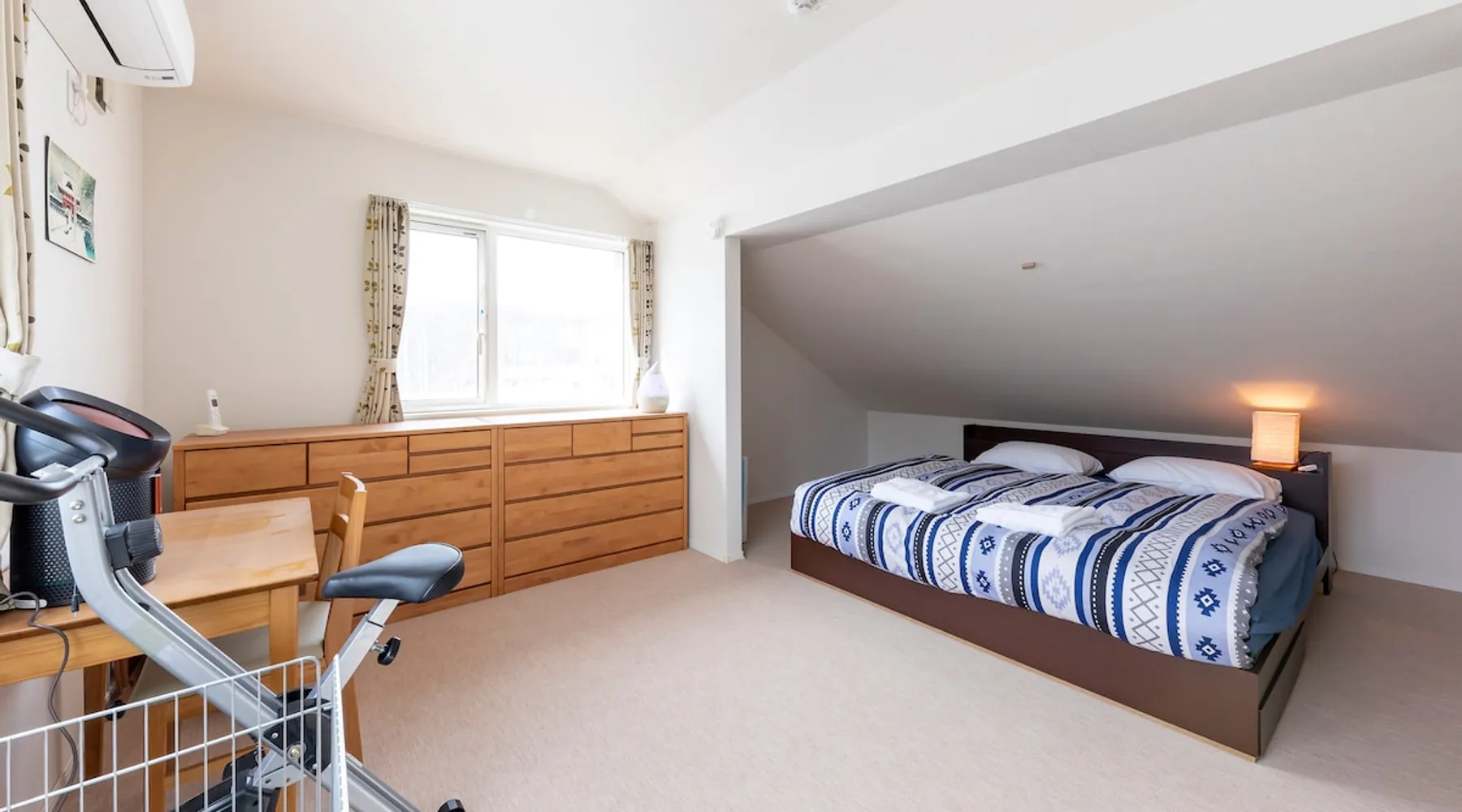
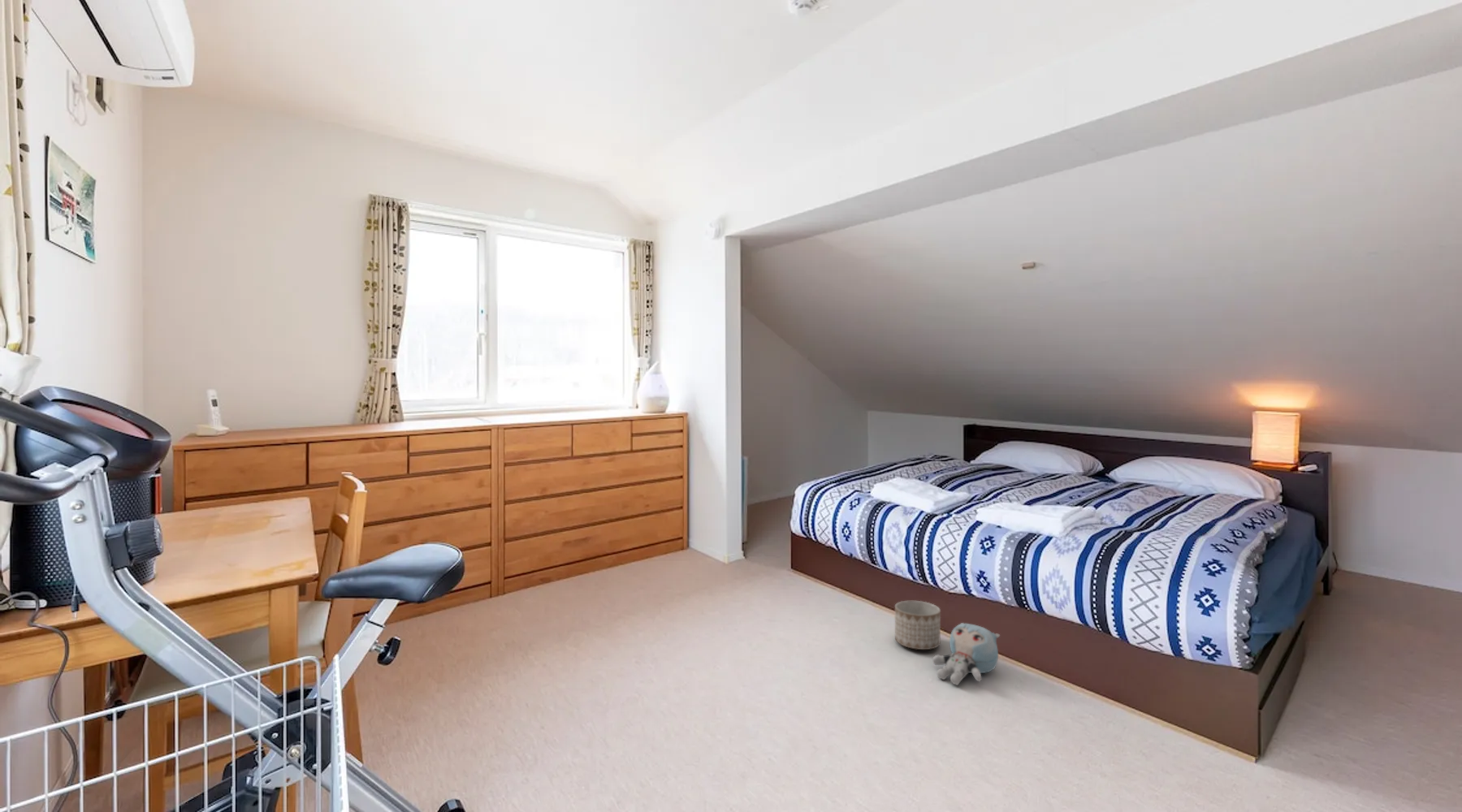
+ planter [894,600,941,650]
+ plush toy [932,622,1001,686]
